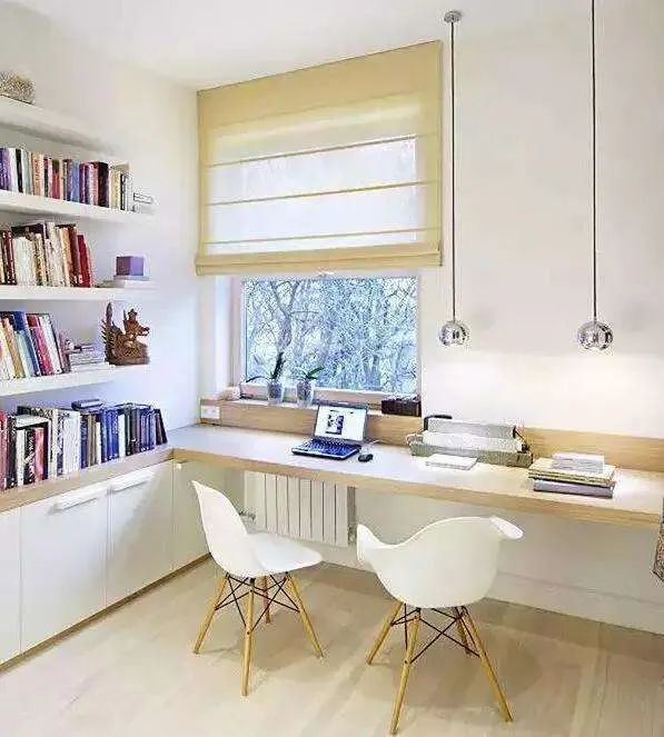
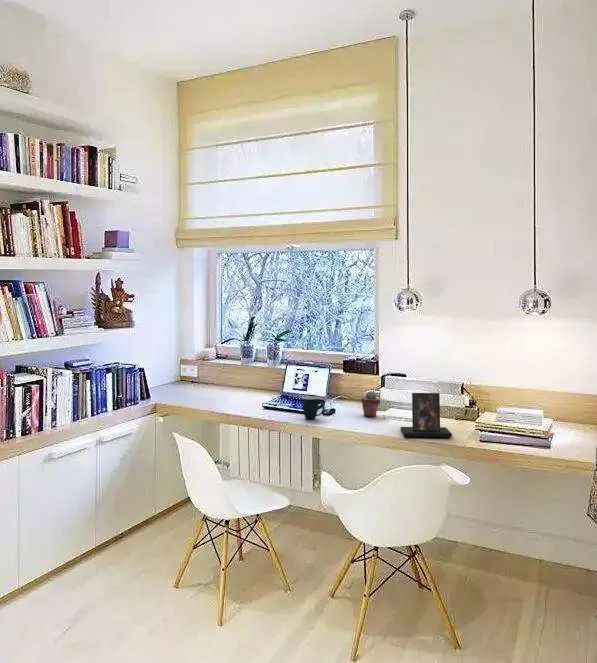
+ potted succulent [360,390,381,418]
+ photo frame [400,392,453,438]
+ mug [301,396,325,420]
